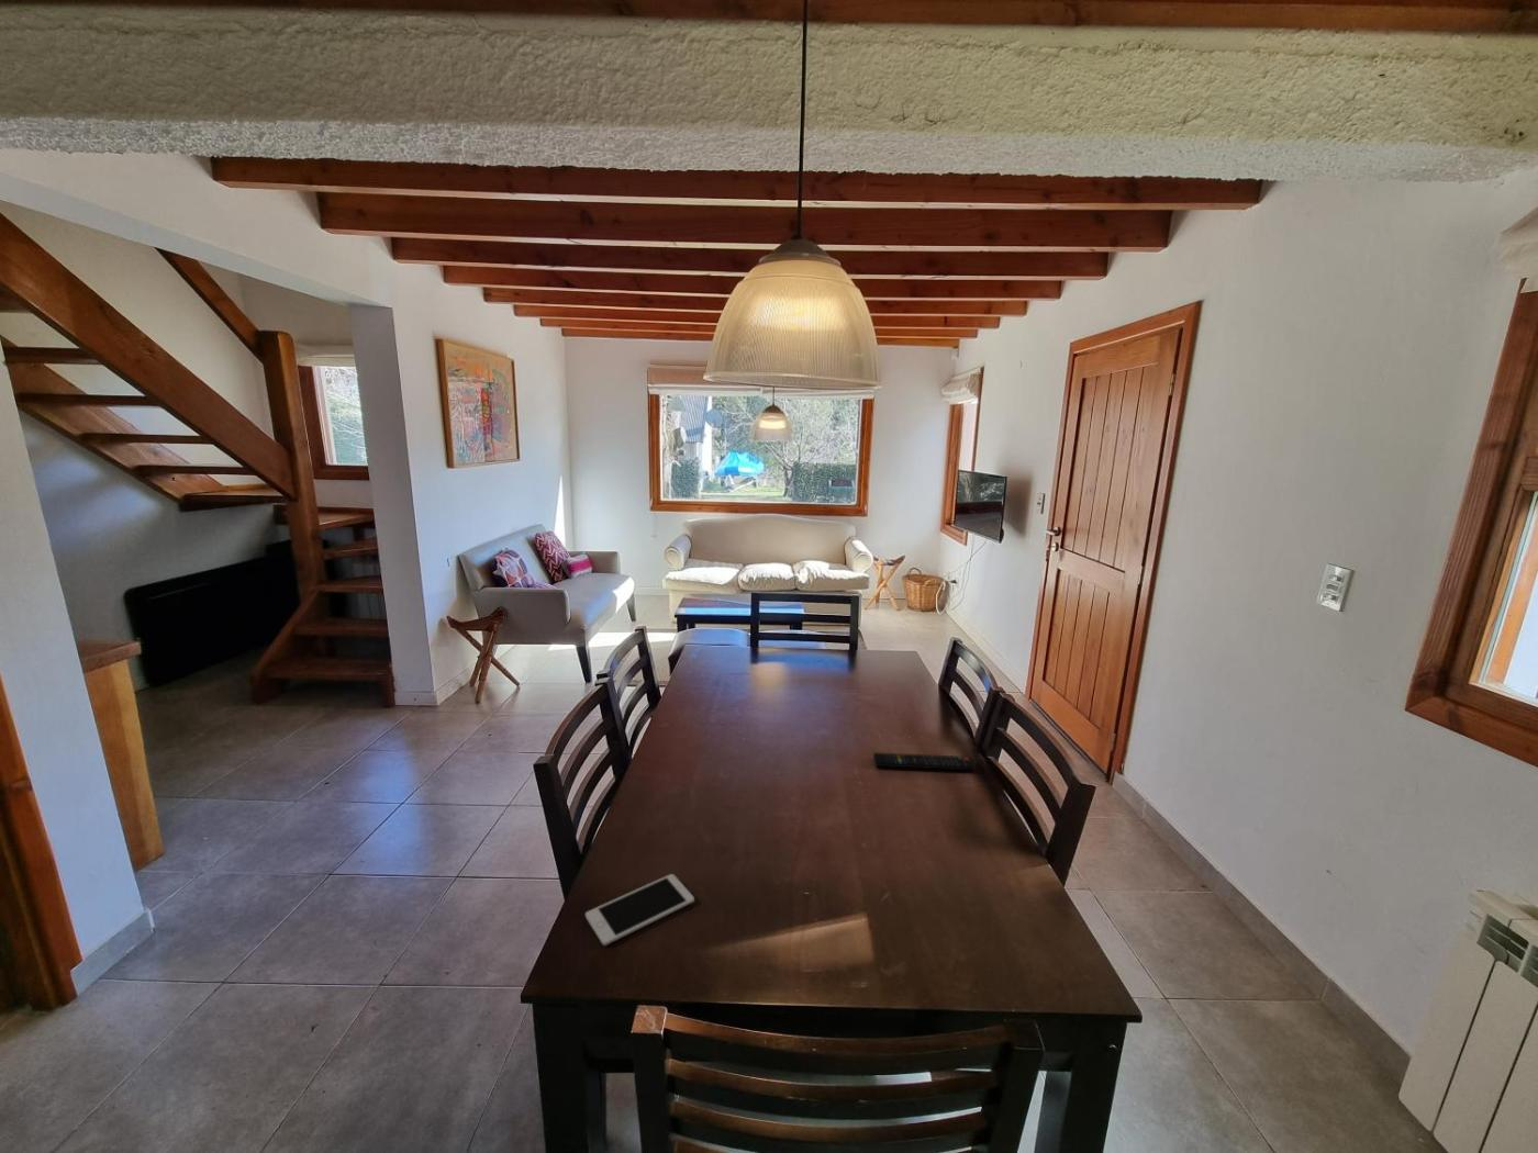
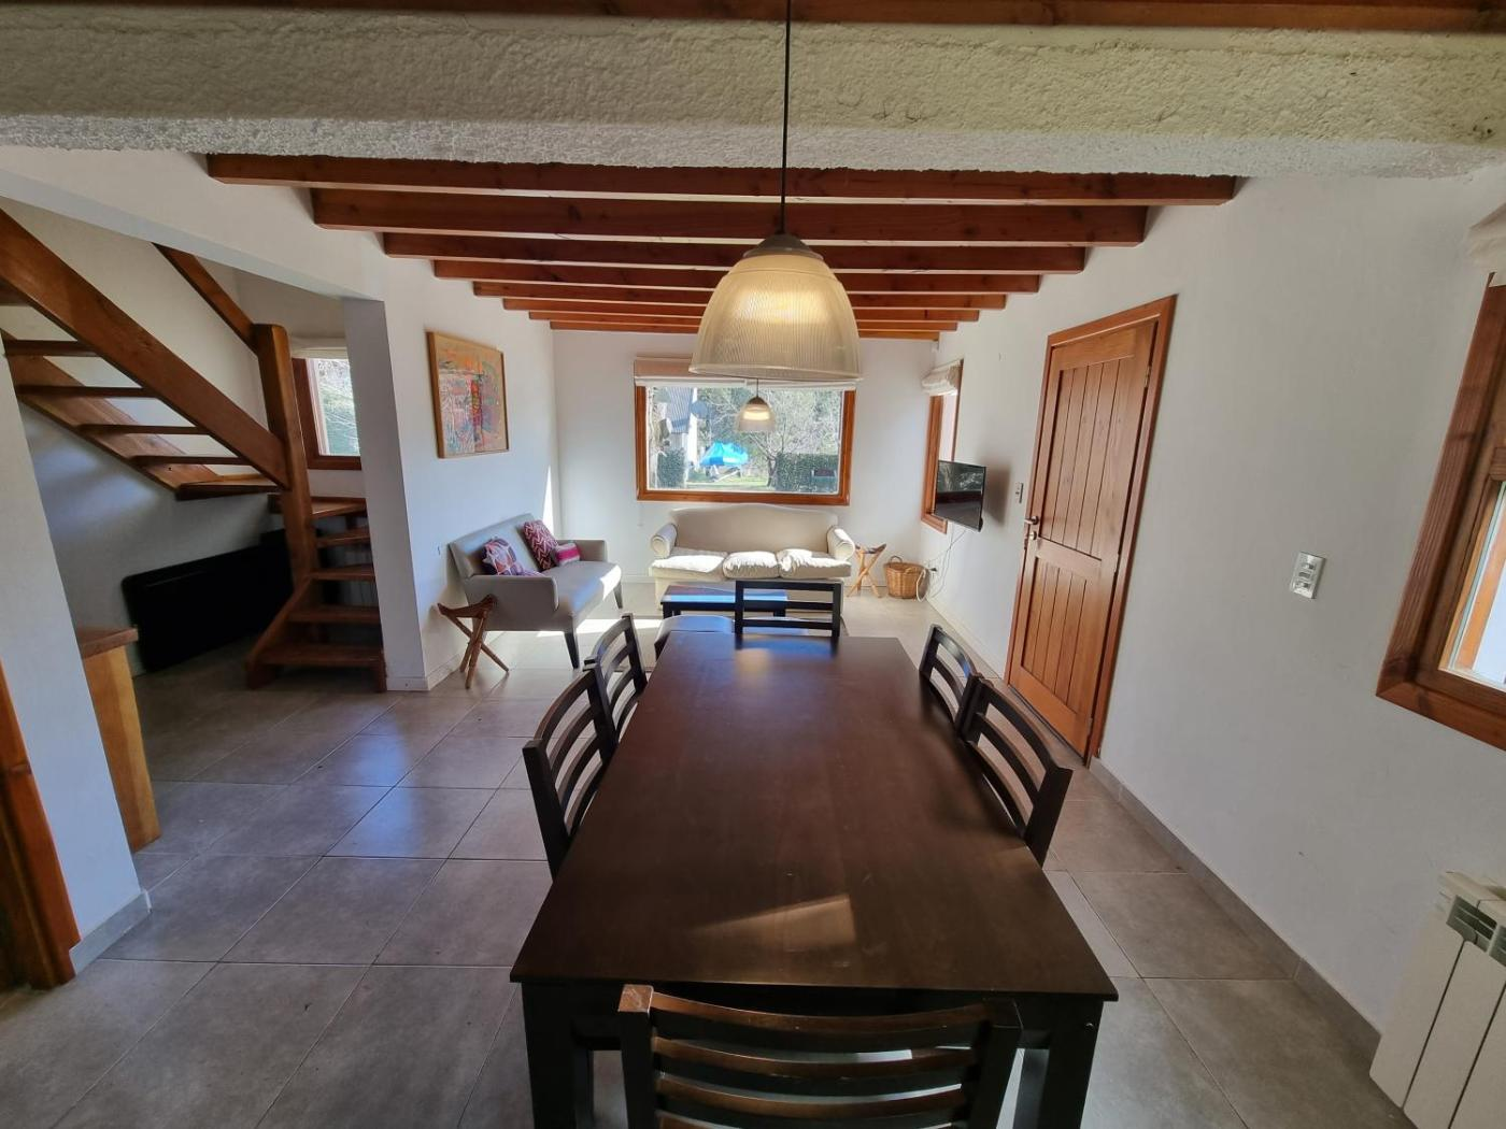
- remote control [872,752,977,771]
- cell phone [585,873,695,947]
